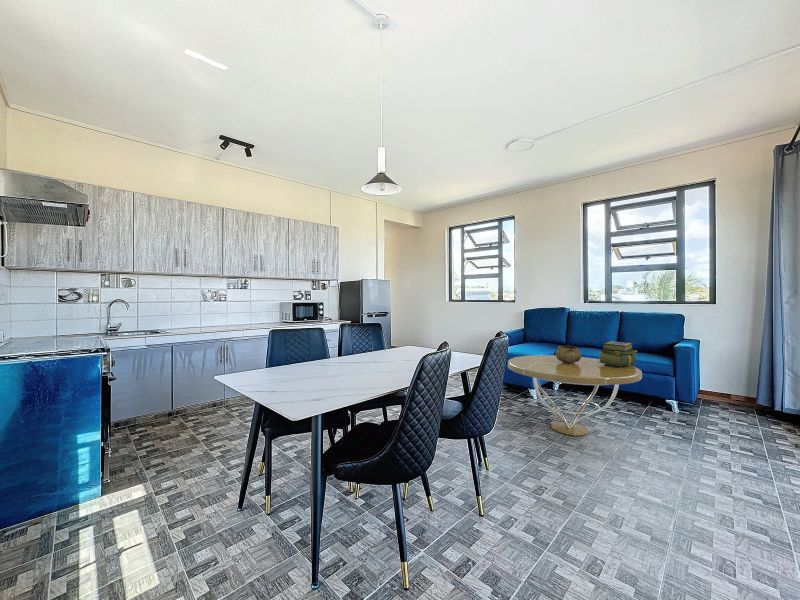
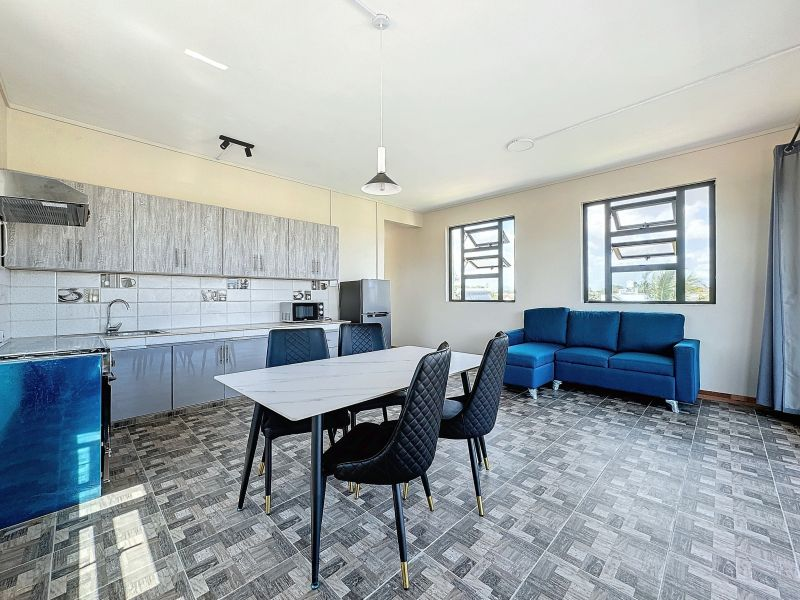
- decorative bowl [555,345,582,364]
- coffee table [507,354,643,437]
- stack of books [598,340,639,367]
